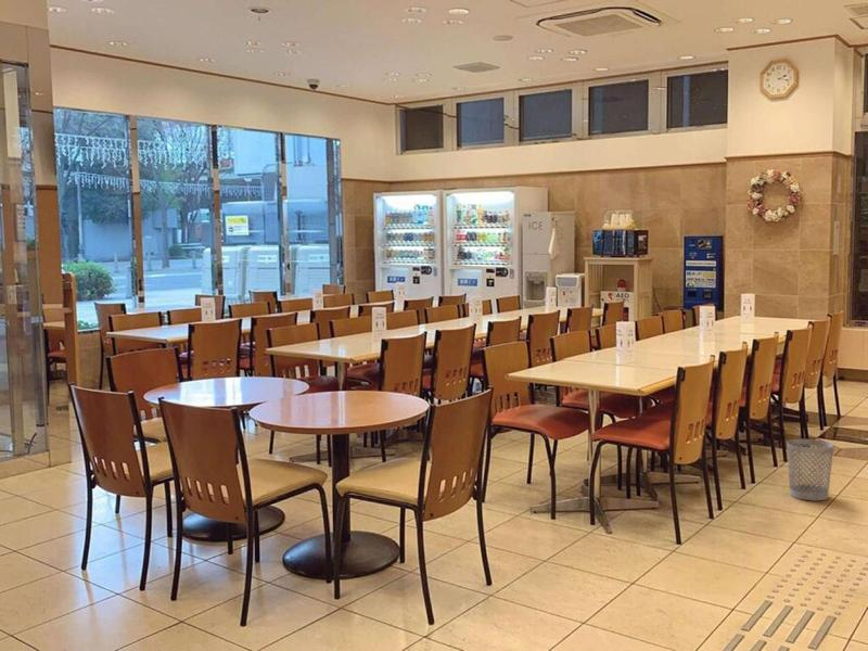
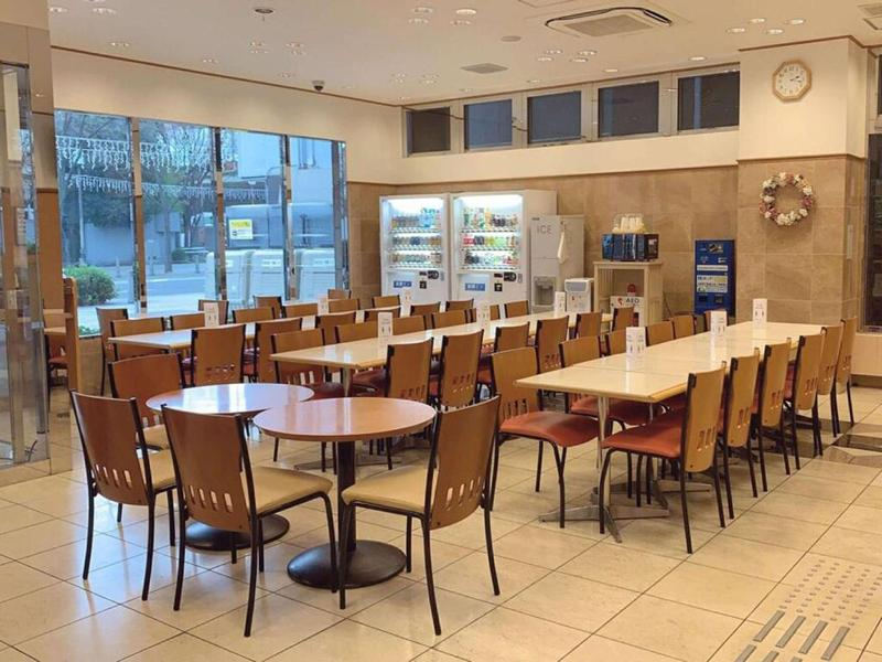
- wastebasket [786,438,834,501]
